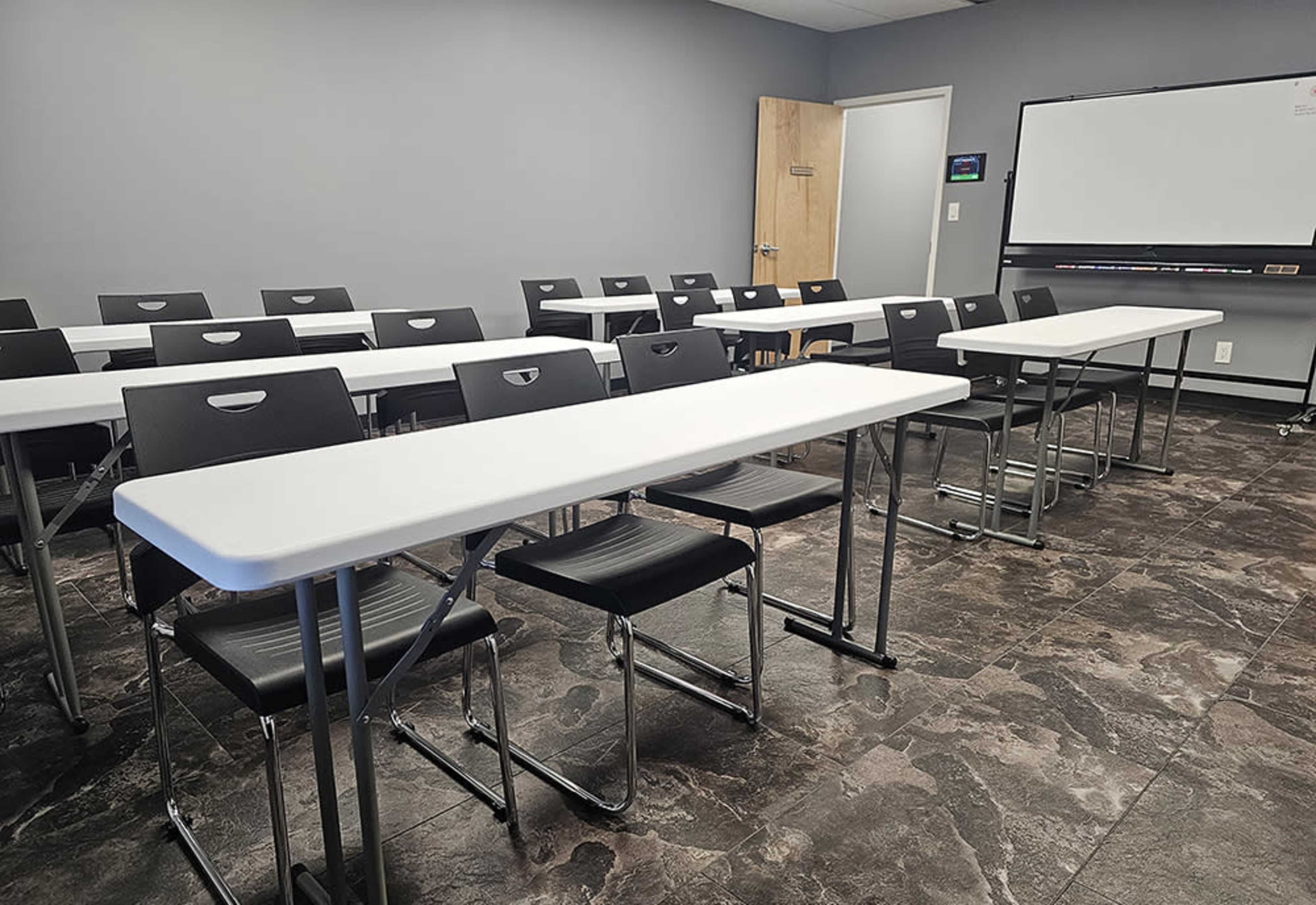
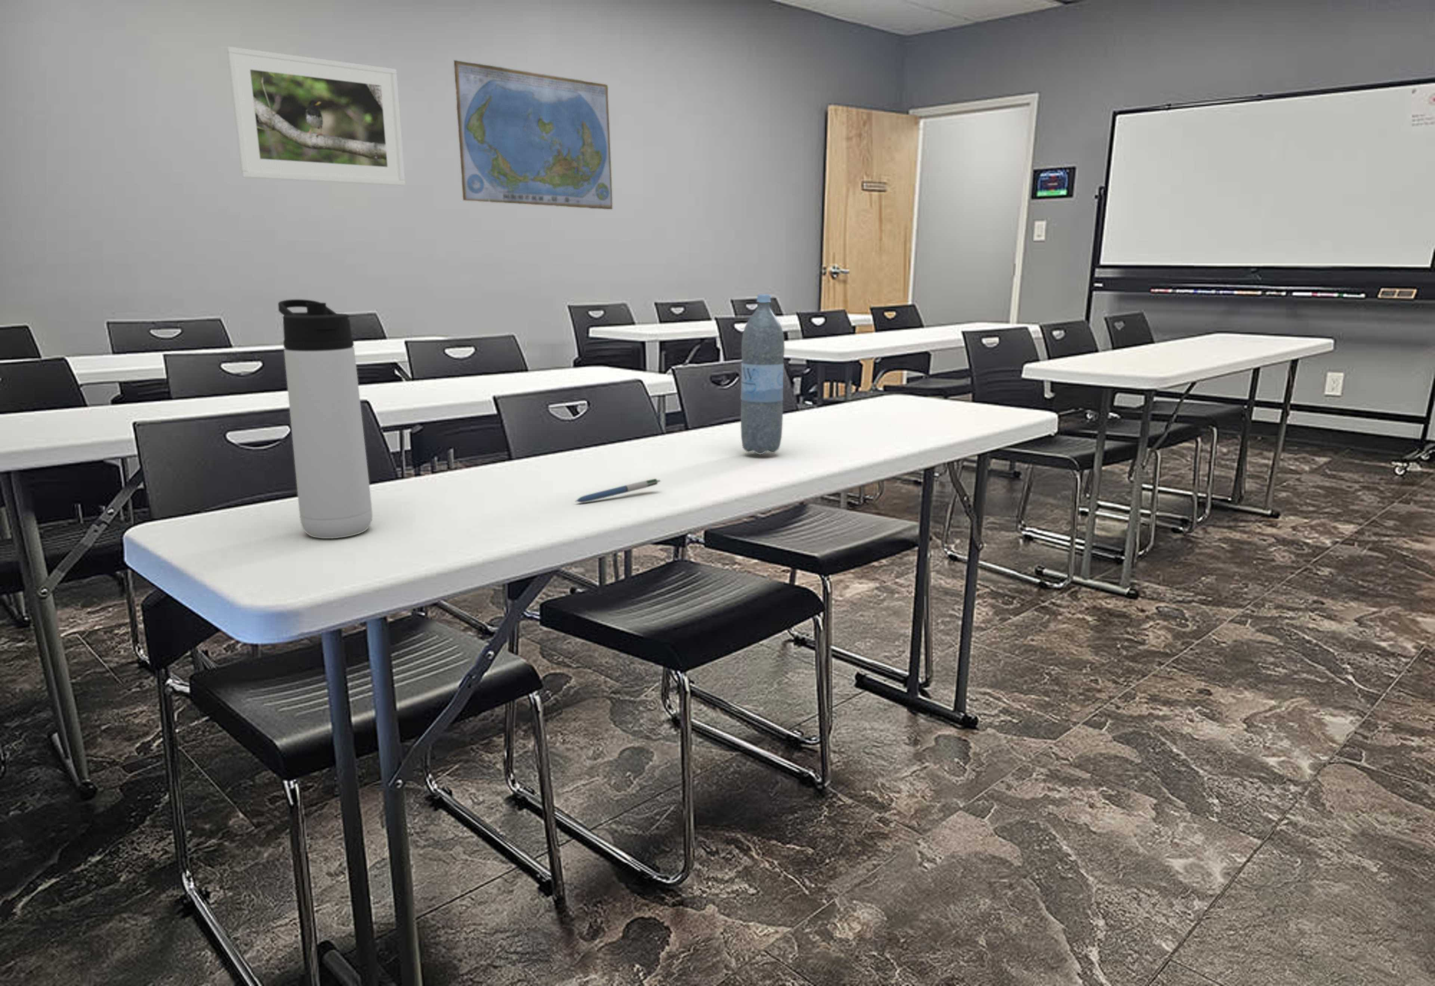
+ pen [575,478,661,503]
+ thermos bottle [278,299,373,539]
+ world map [454,60,613,210]
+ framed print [226,46,406,186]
+ water bottle [740,294,785,455]
